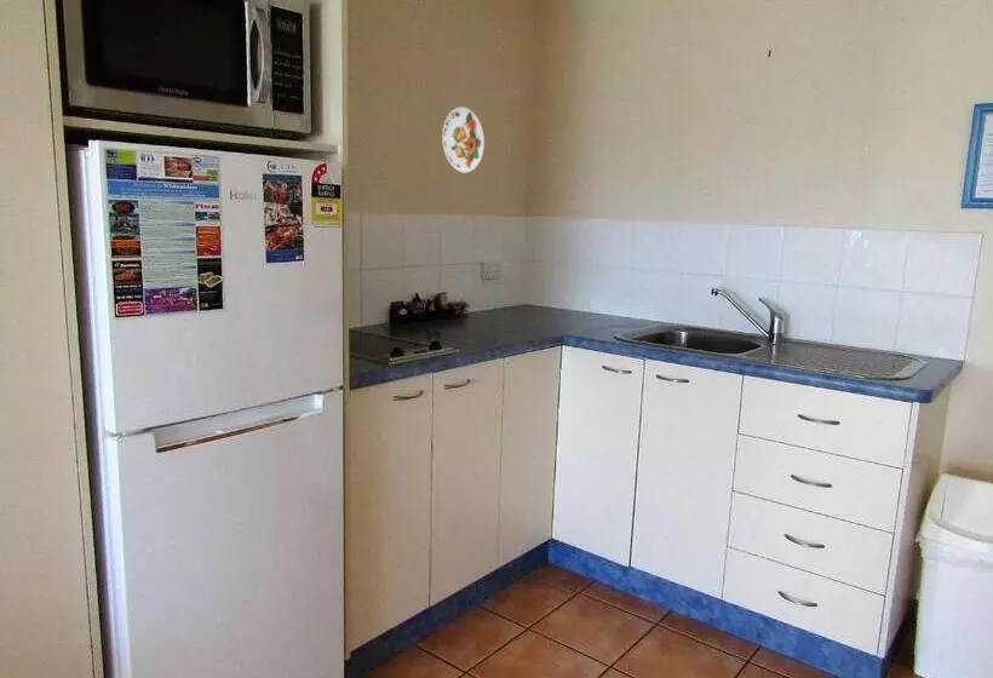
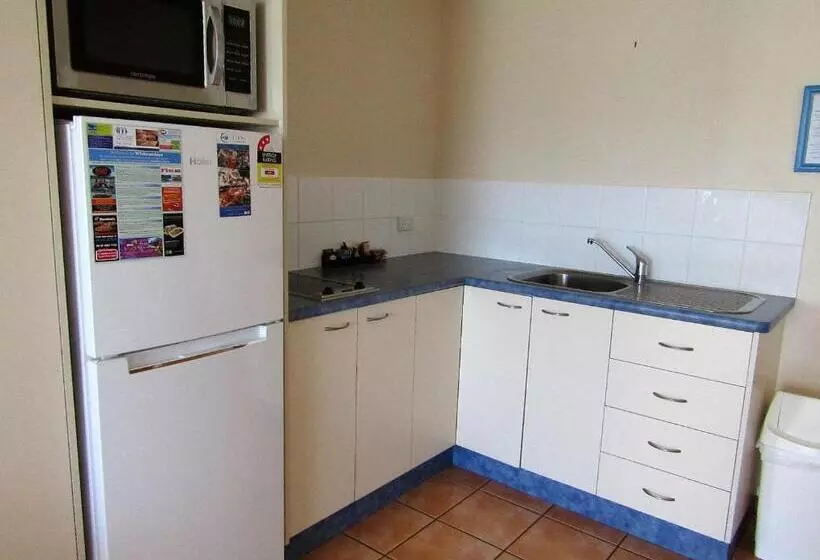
- decorative plate [441,107,486,173]
